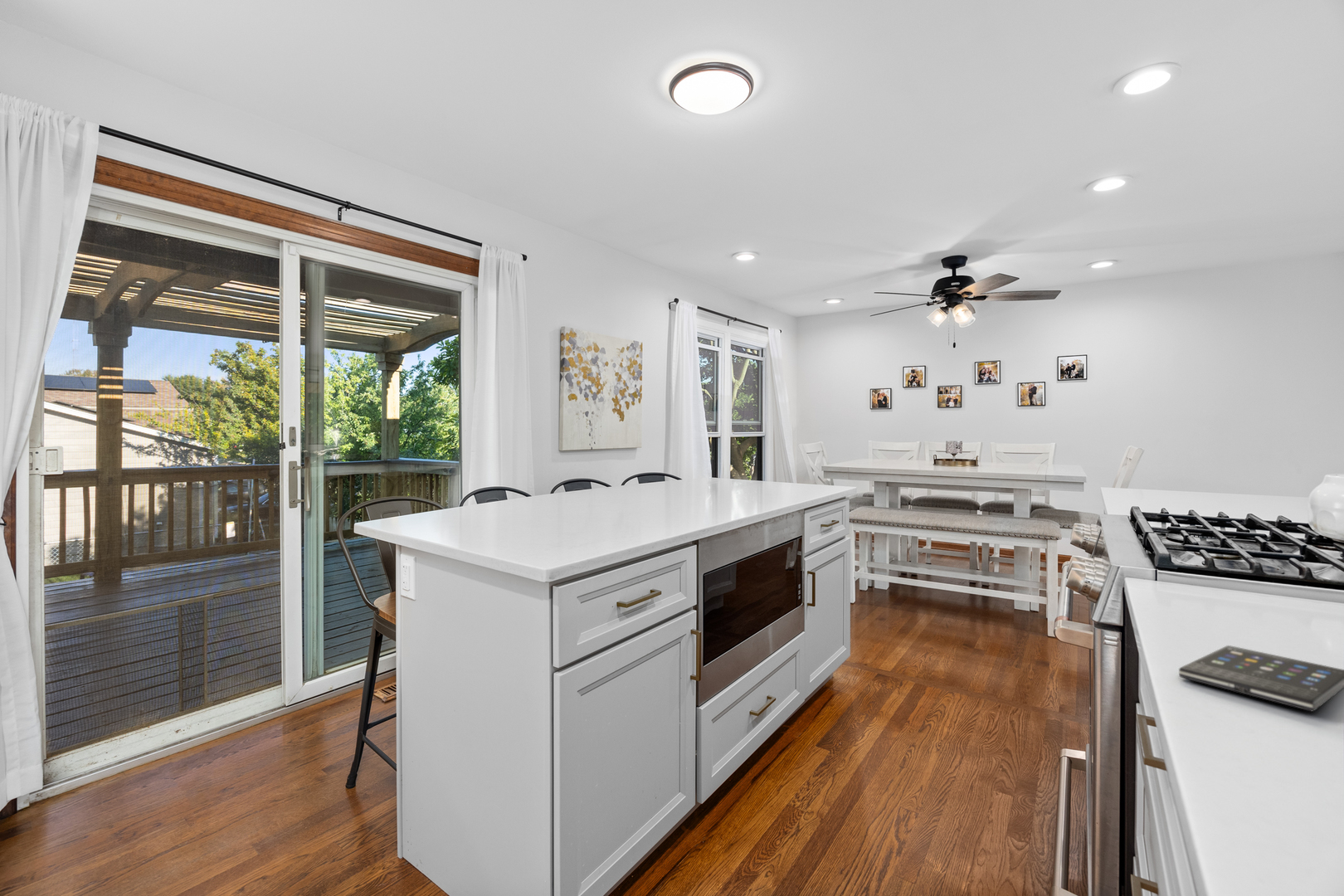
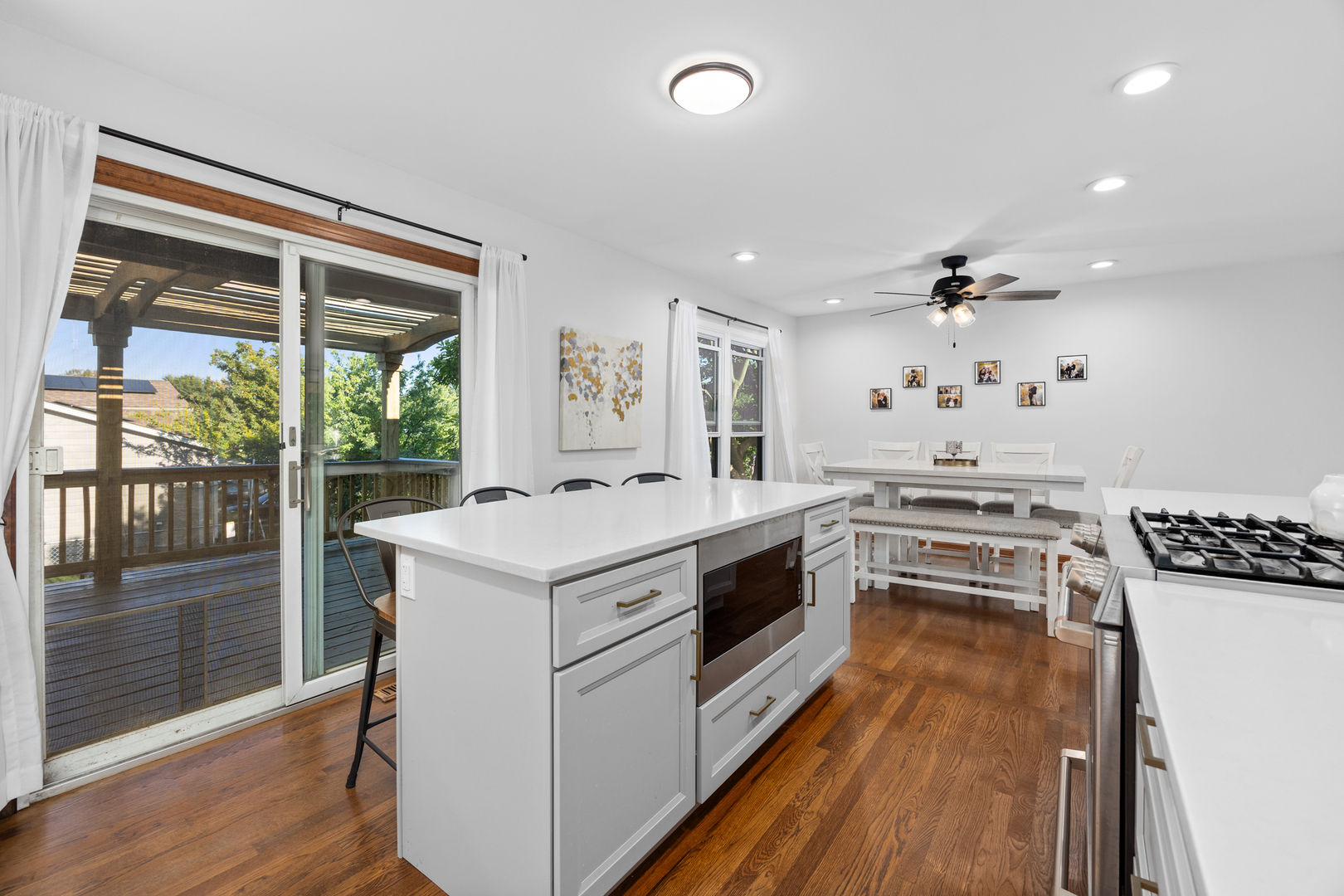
- smartphone [1178,645,1344,713]
